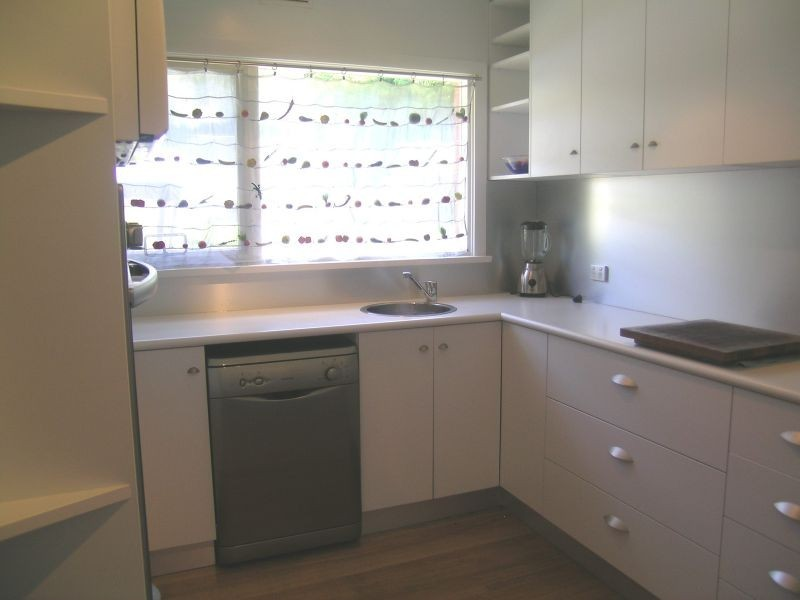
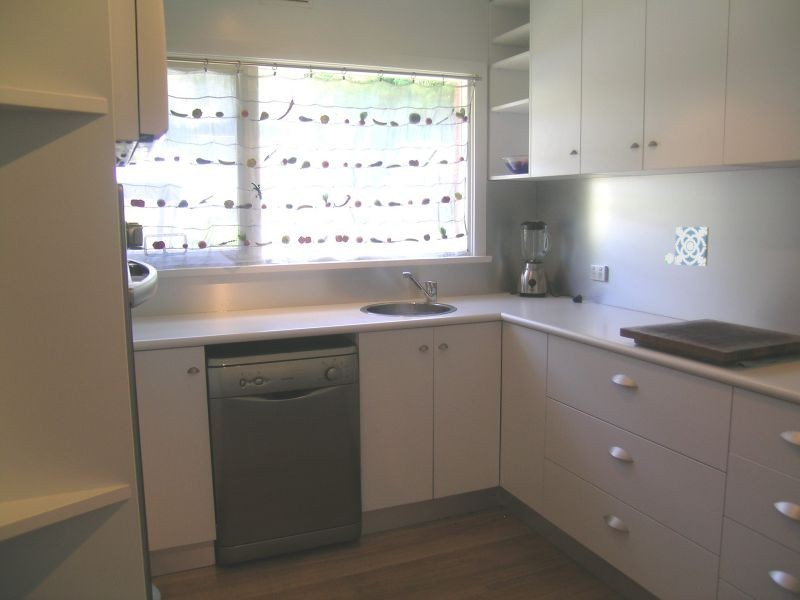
+ decorative tile [664,226,710,267]
